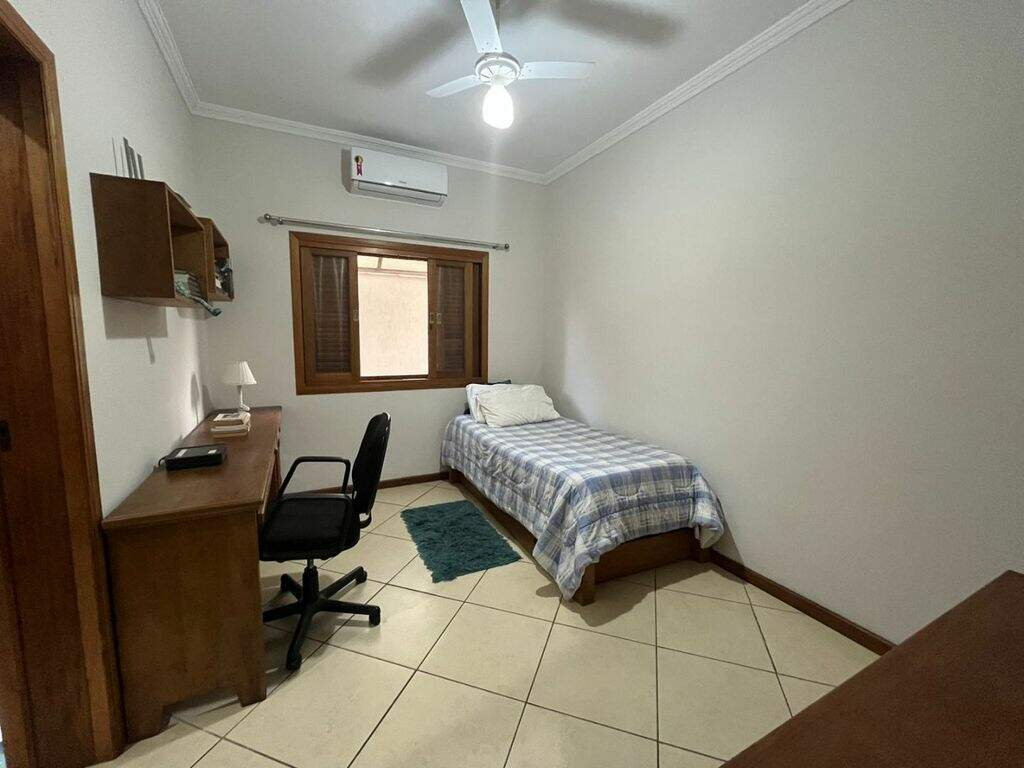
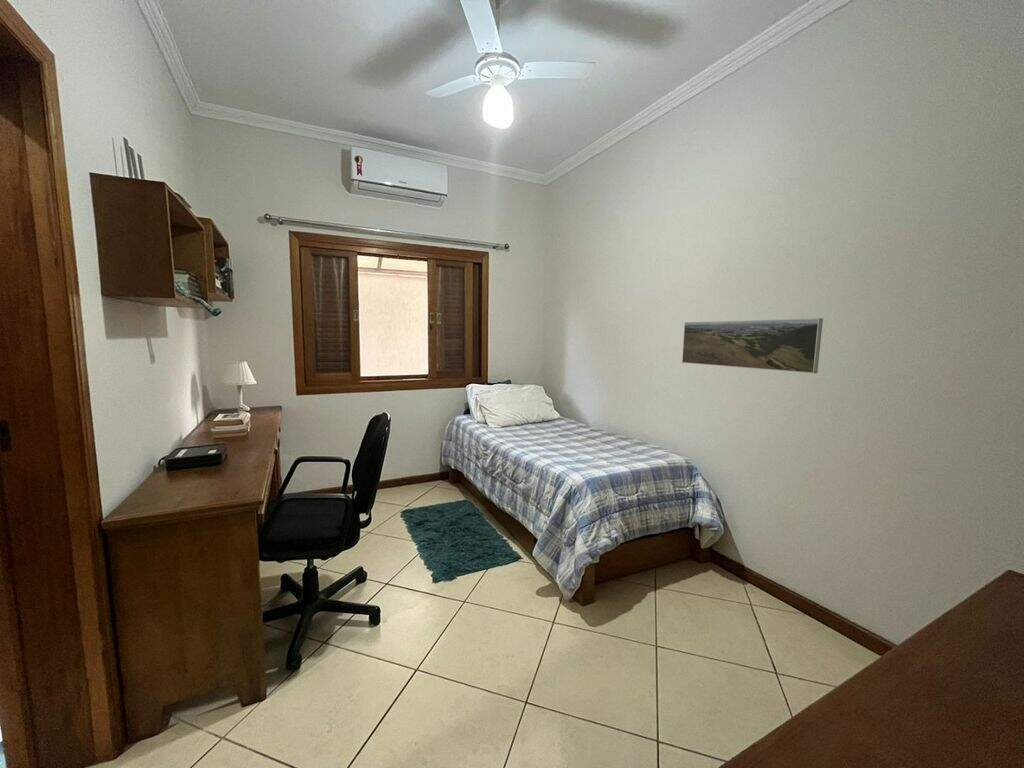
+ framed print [681,317,824,374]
